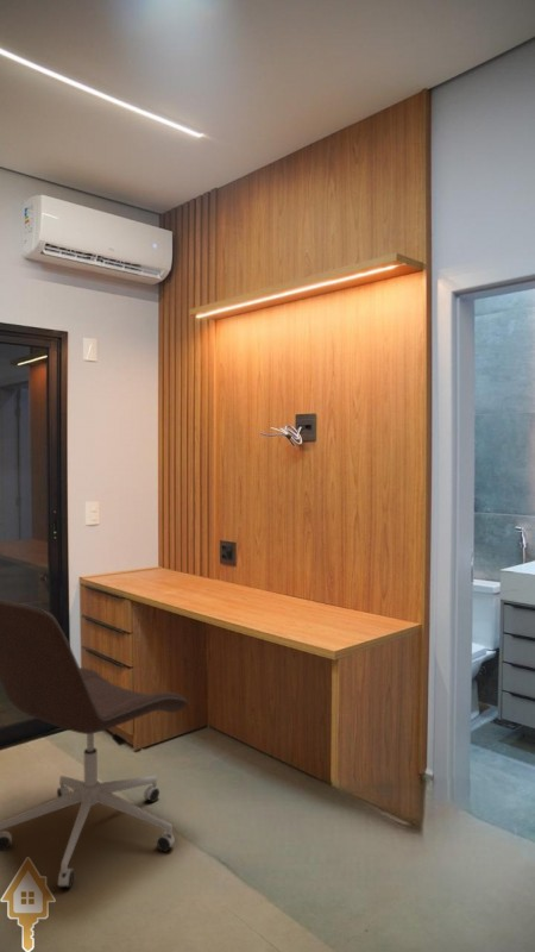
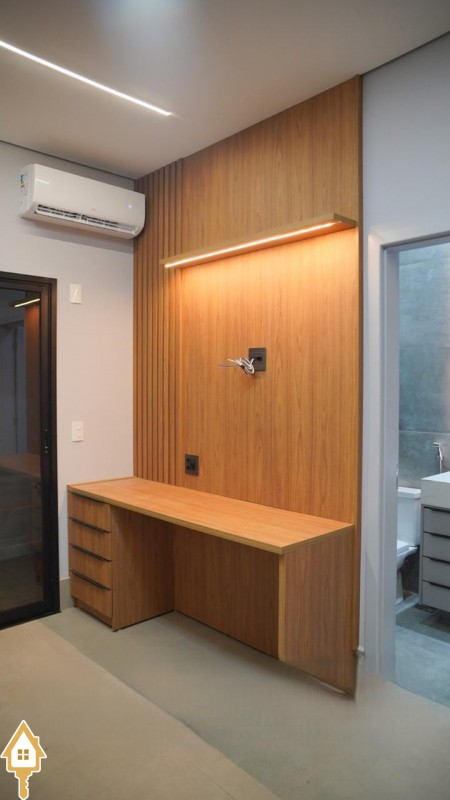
- office chair [0,599,189,889]
